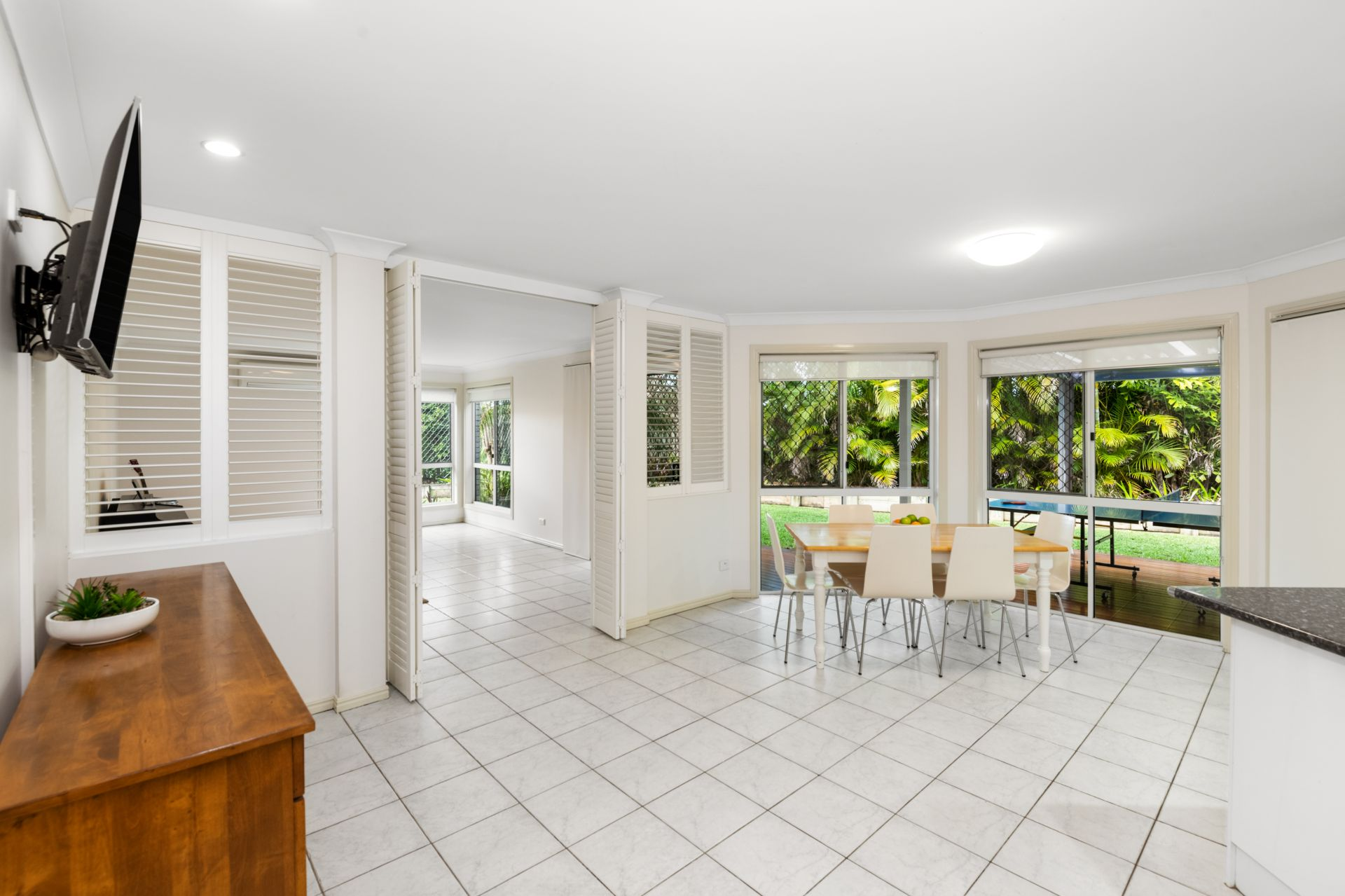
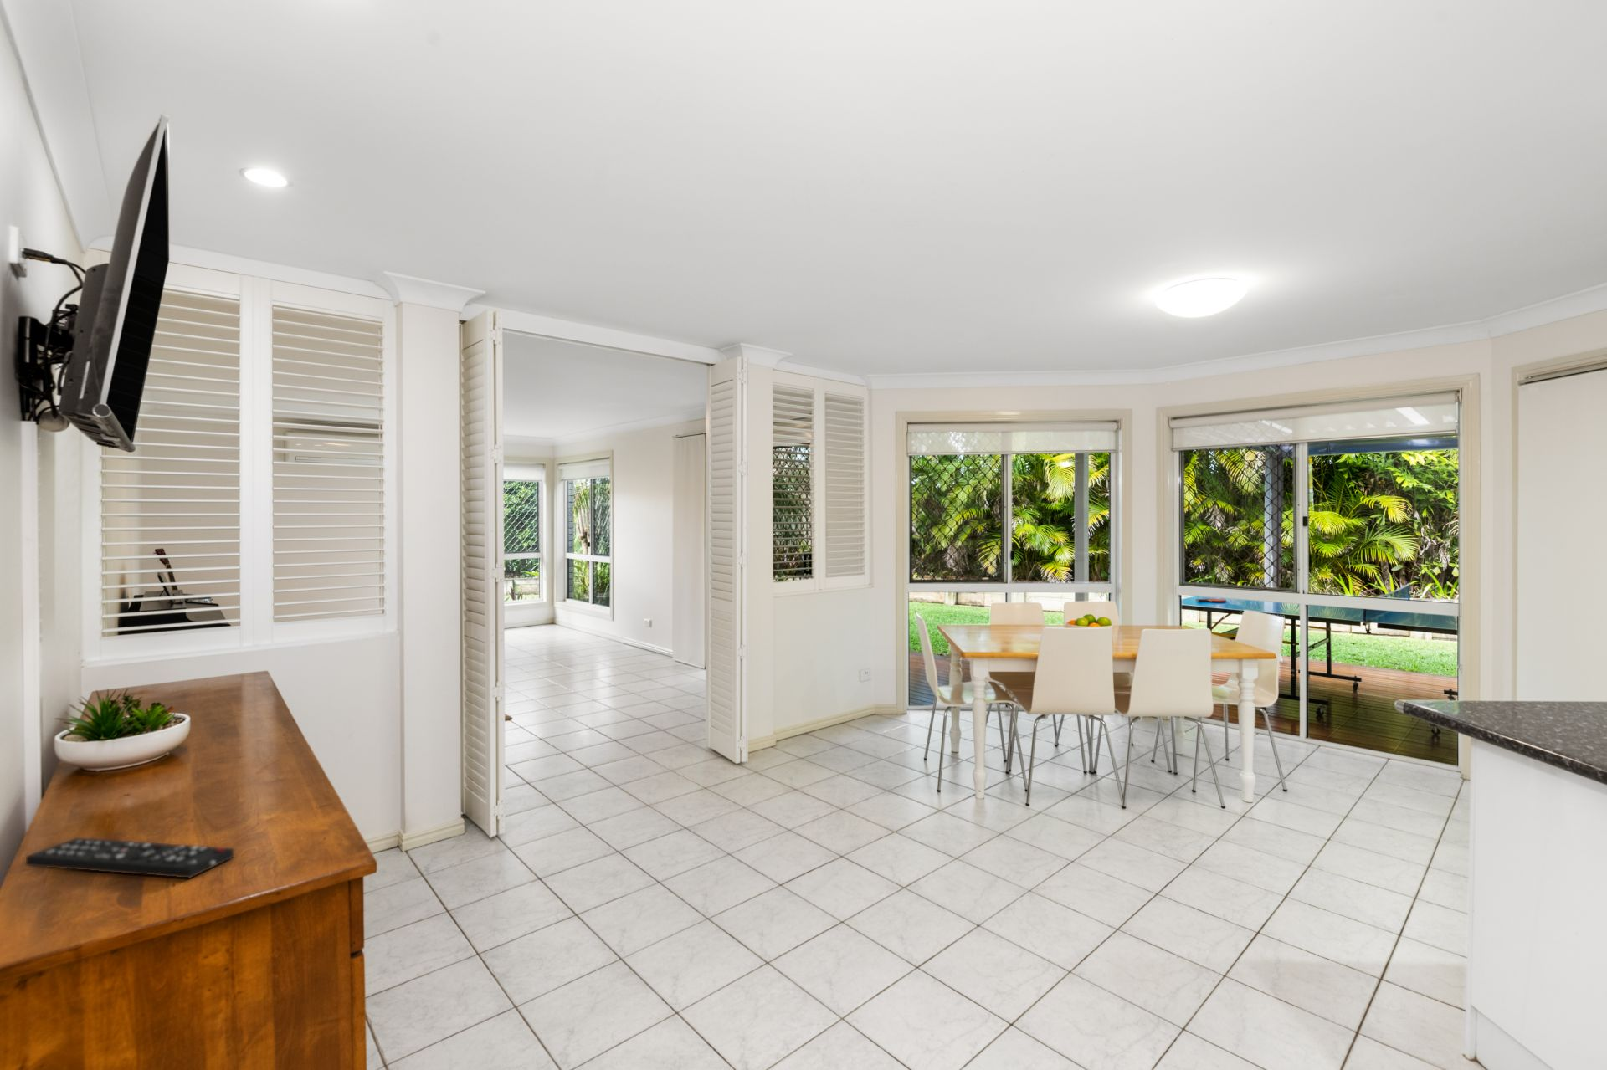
+ remote control [25,837,234,879]
